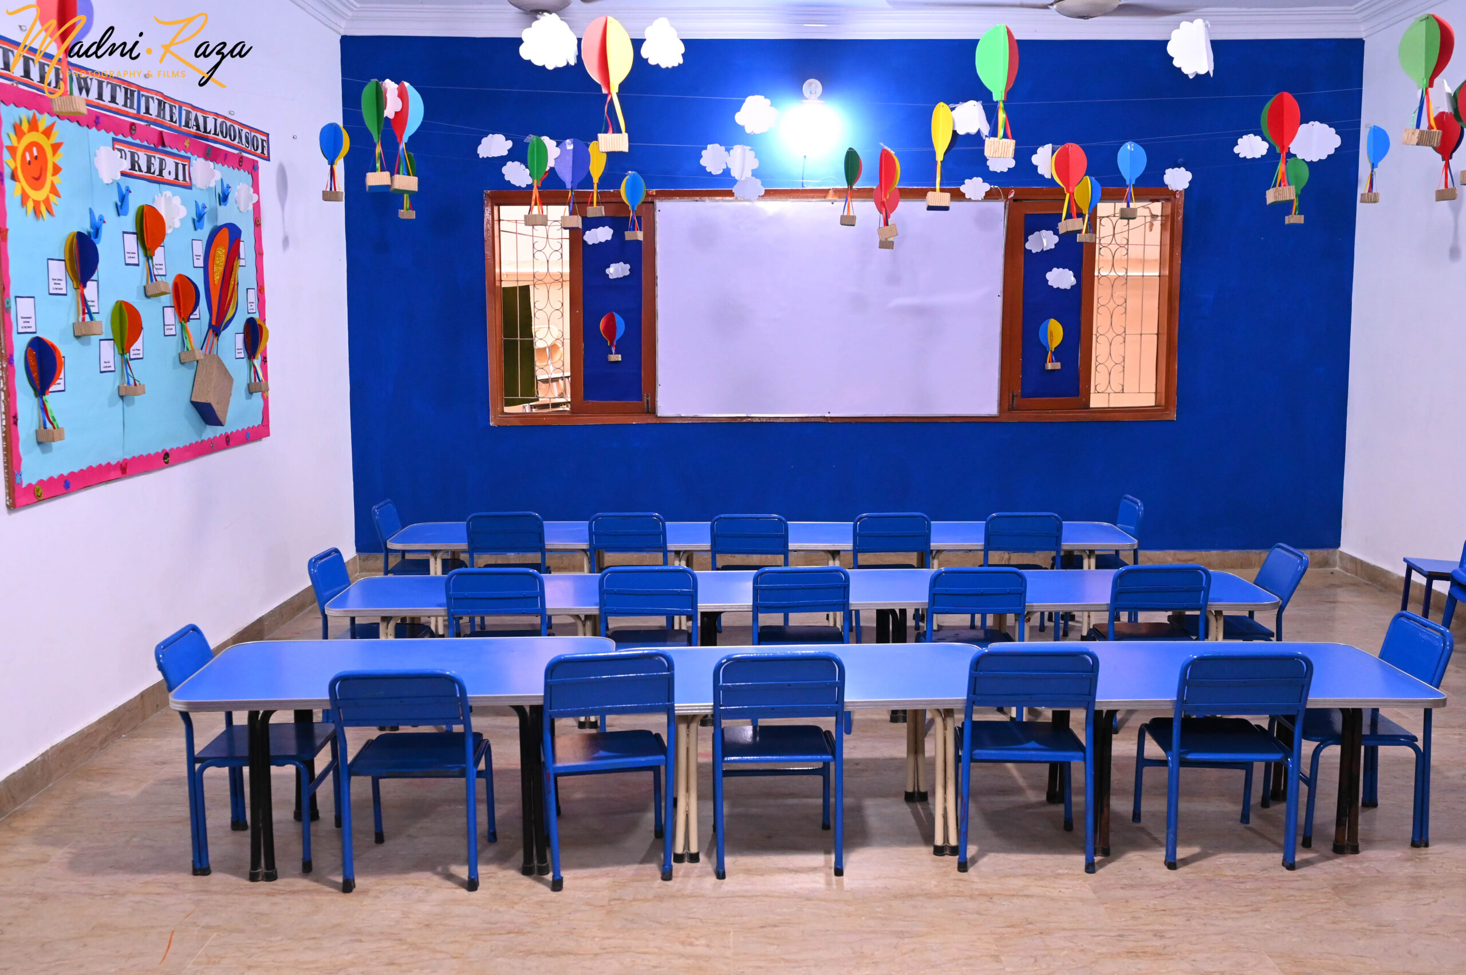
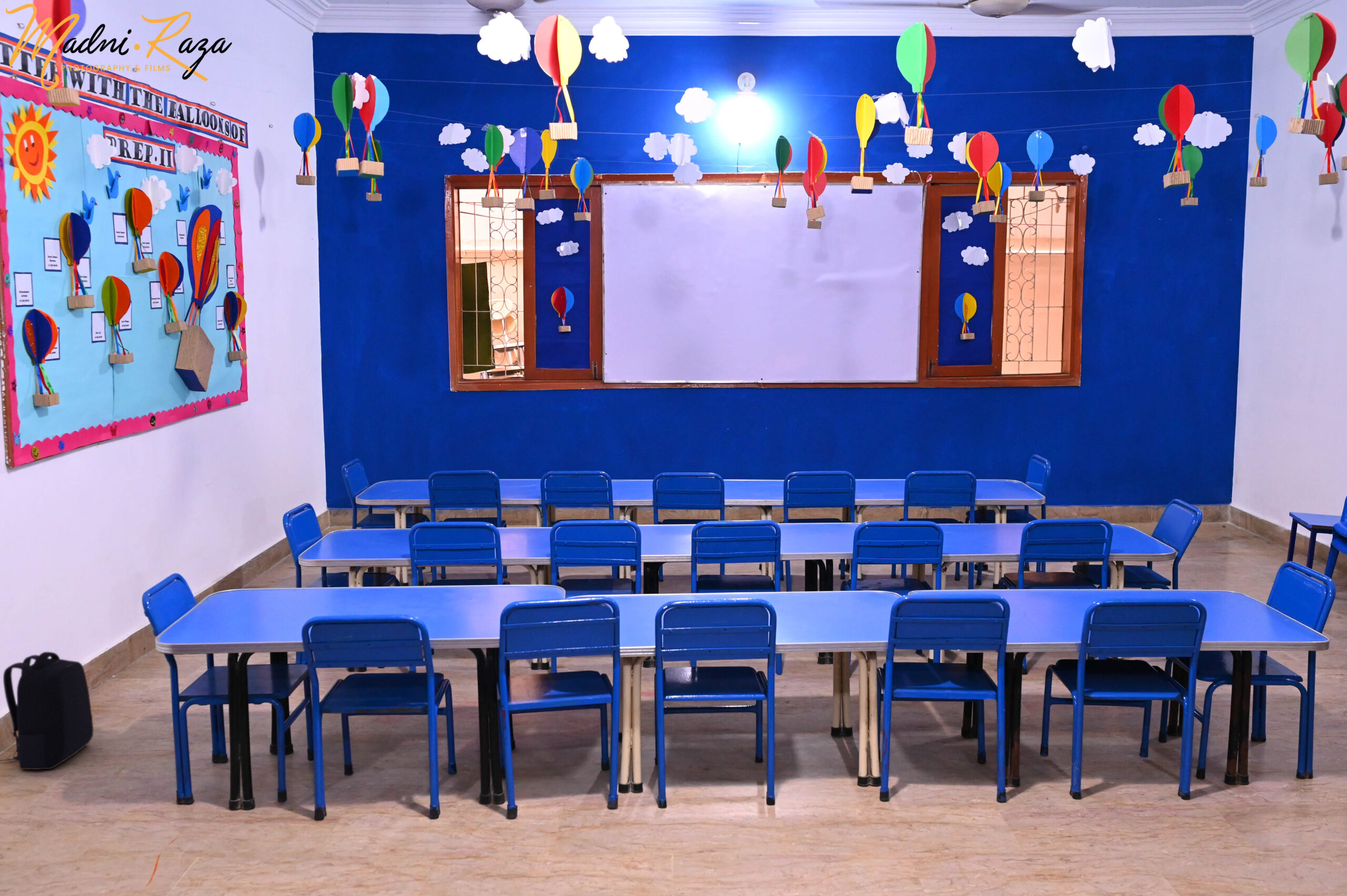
+ backpack [0,651,94,770]
